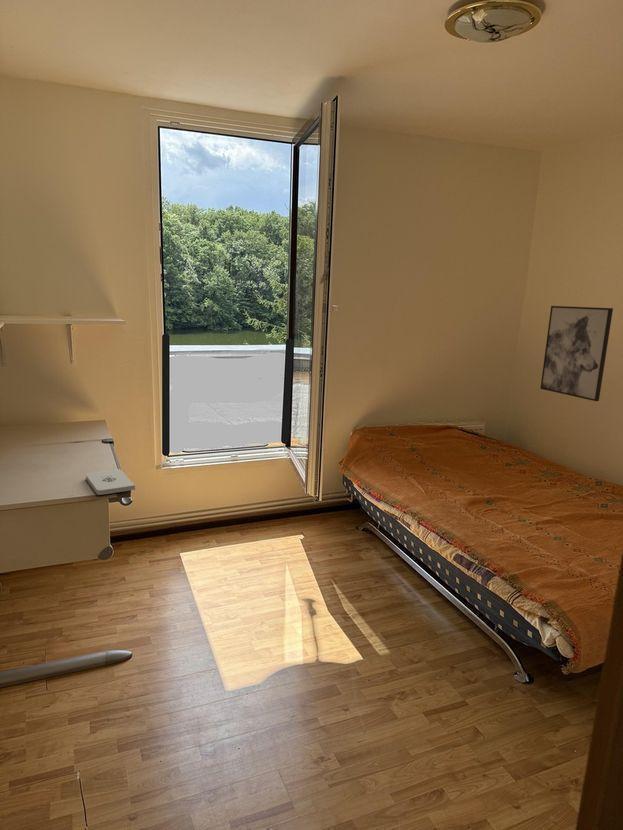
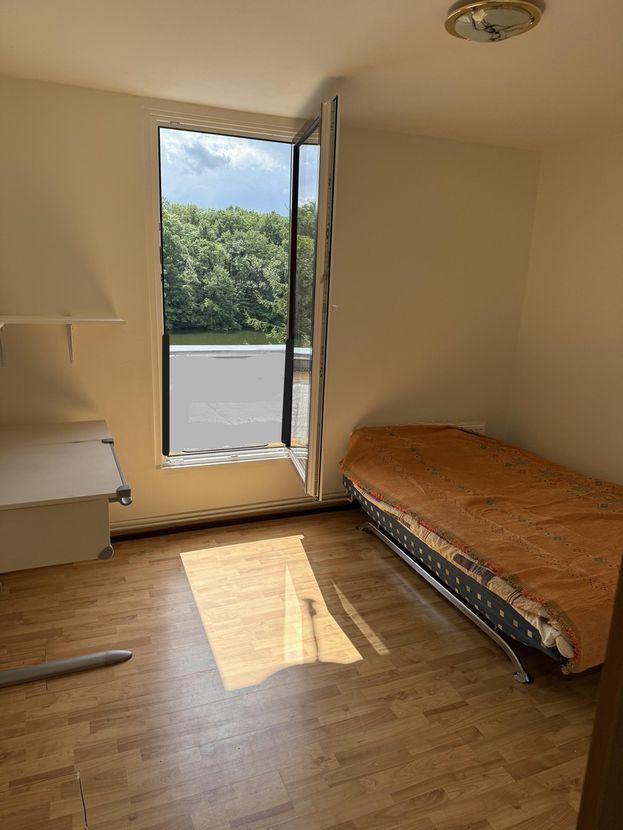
- wall art [539,305,614,402]
- notepad [85,468,136,496]
